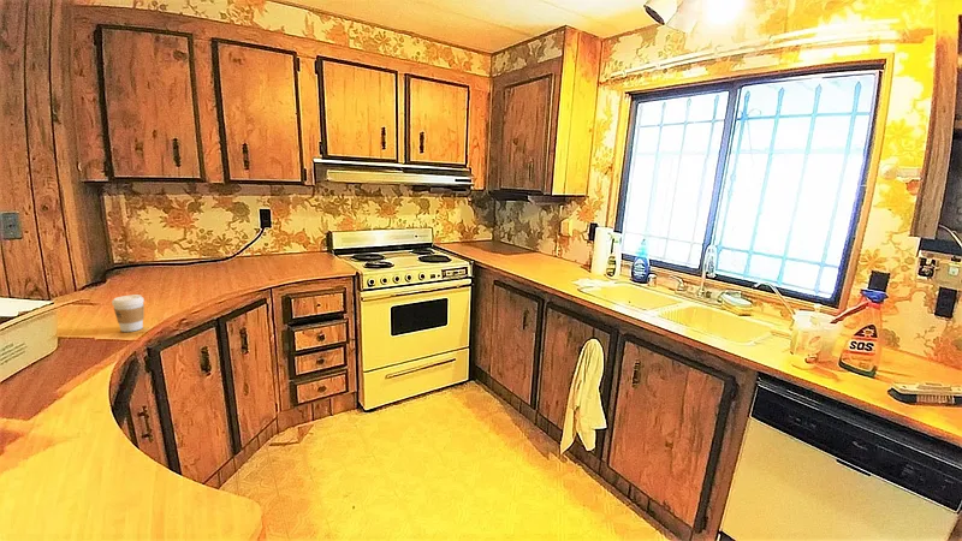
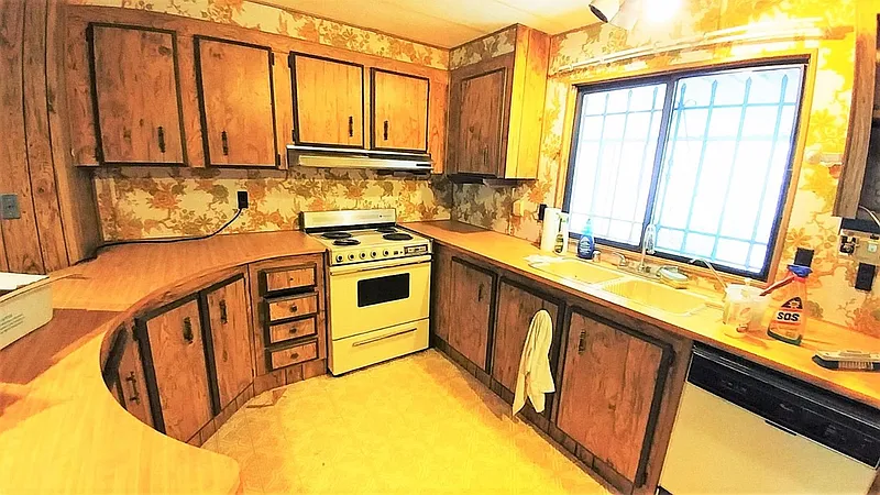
- coffee cup [111,293,146,333]
